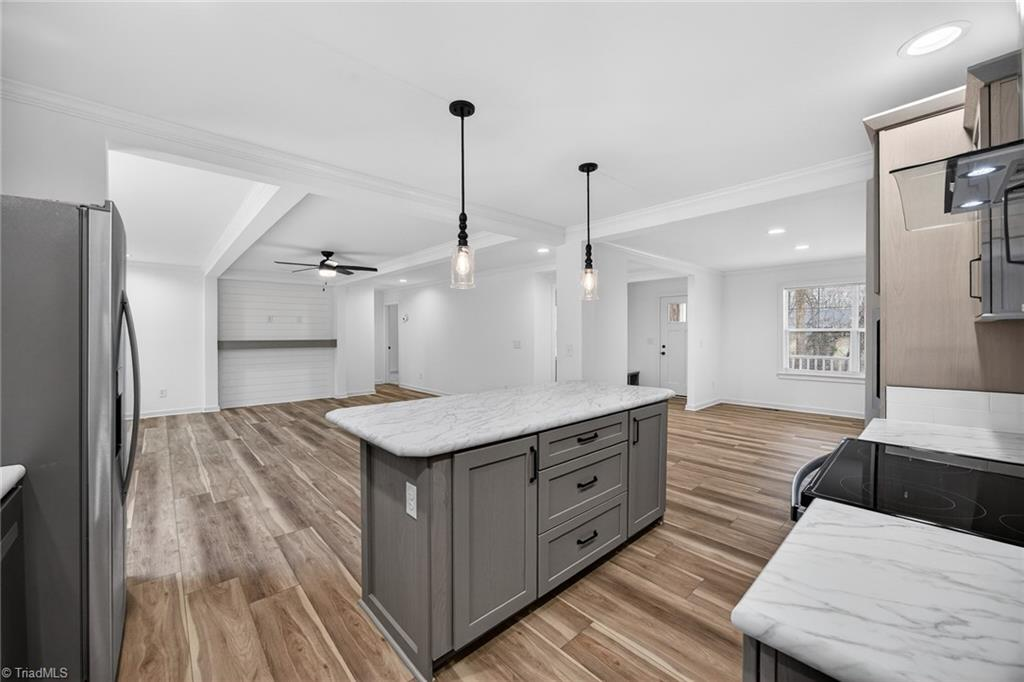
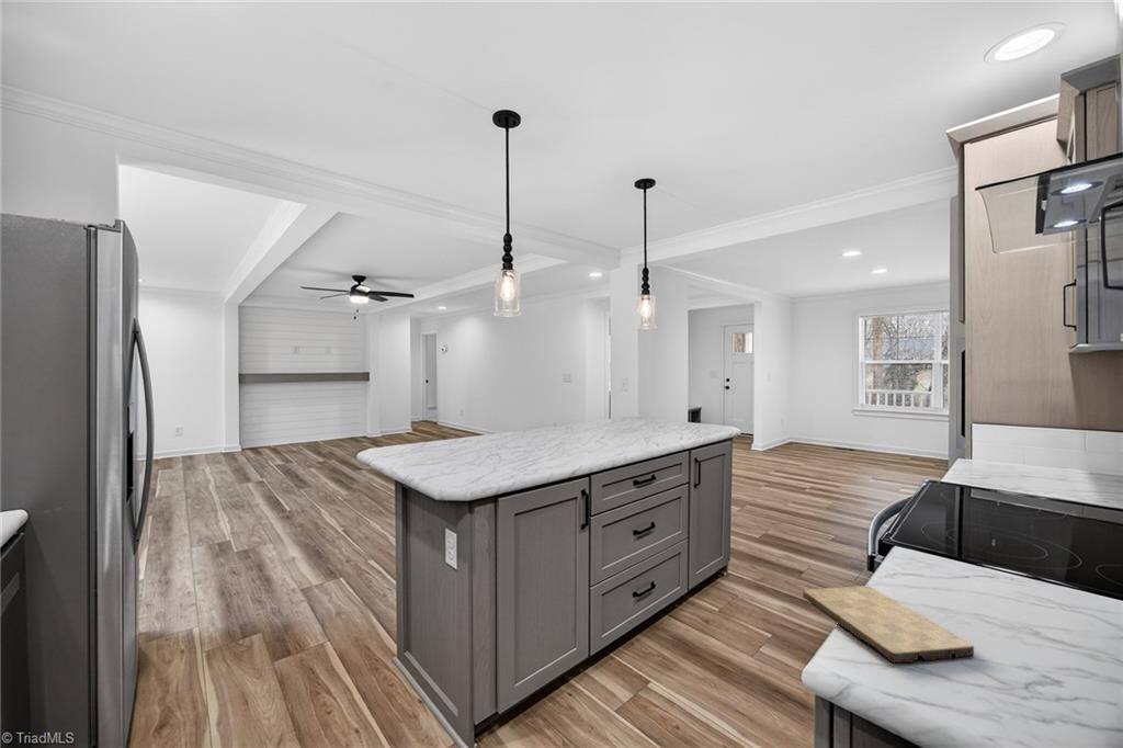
+ cutting board [802,585,975,665]
